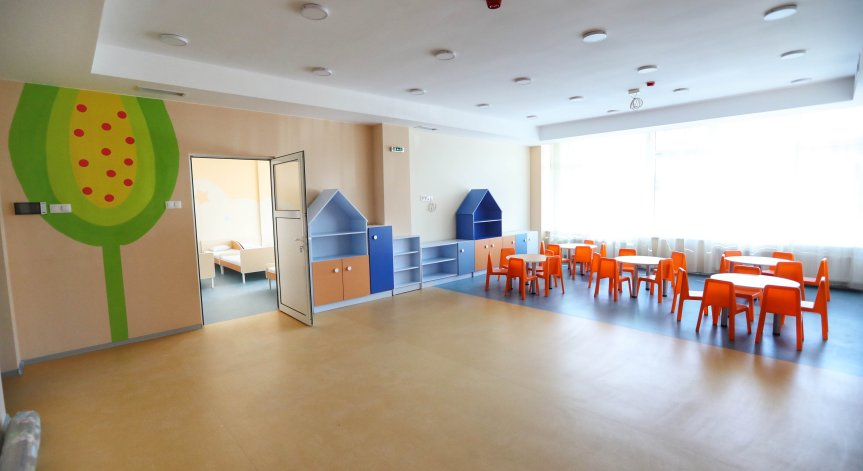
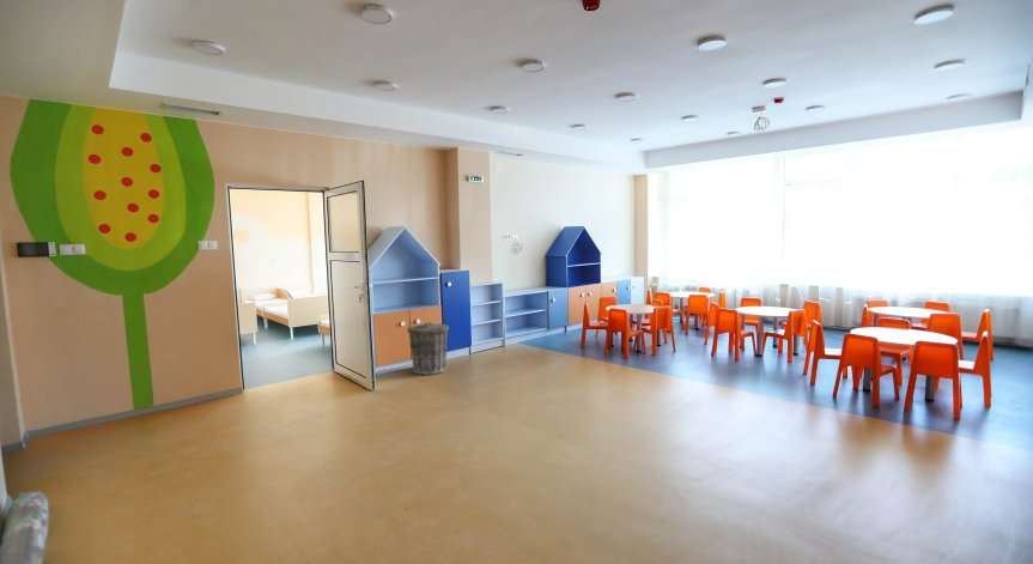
+ trash can [407,321,450,376]
